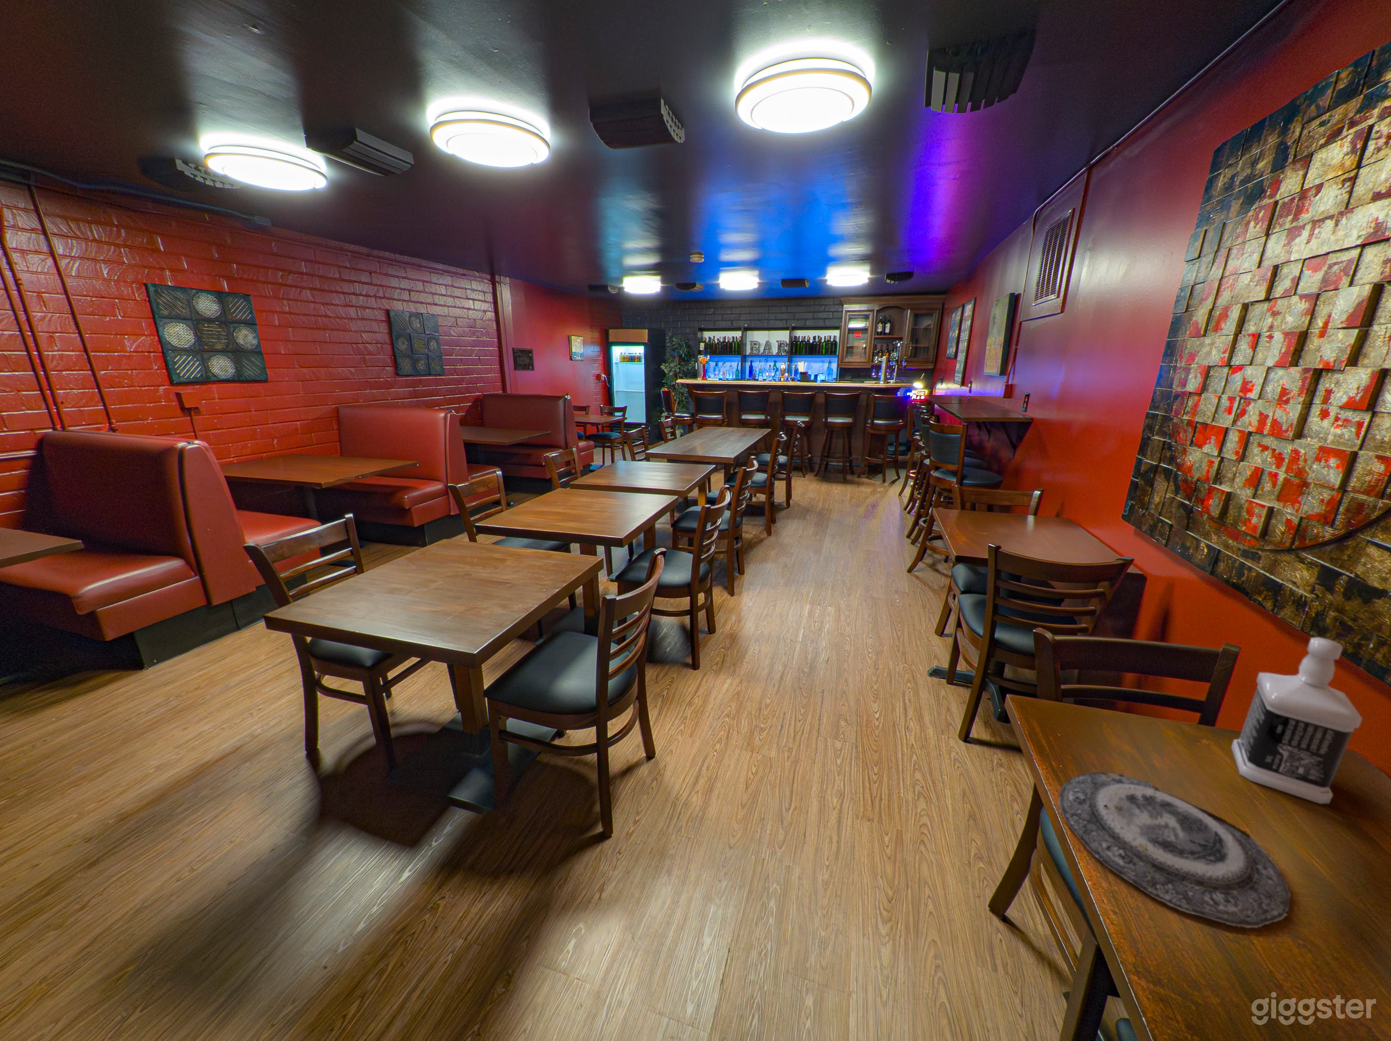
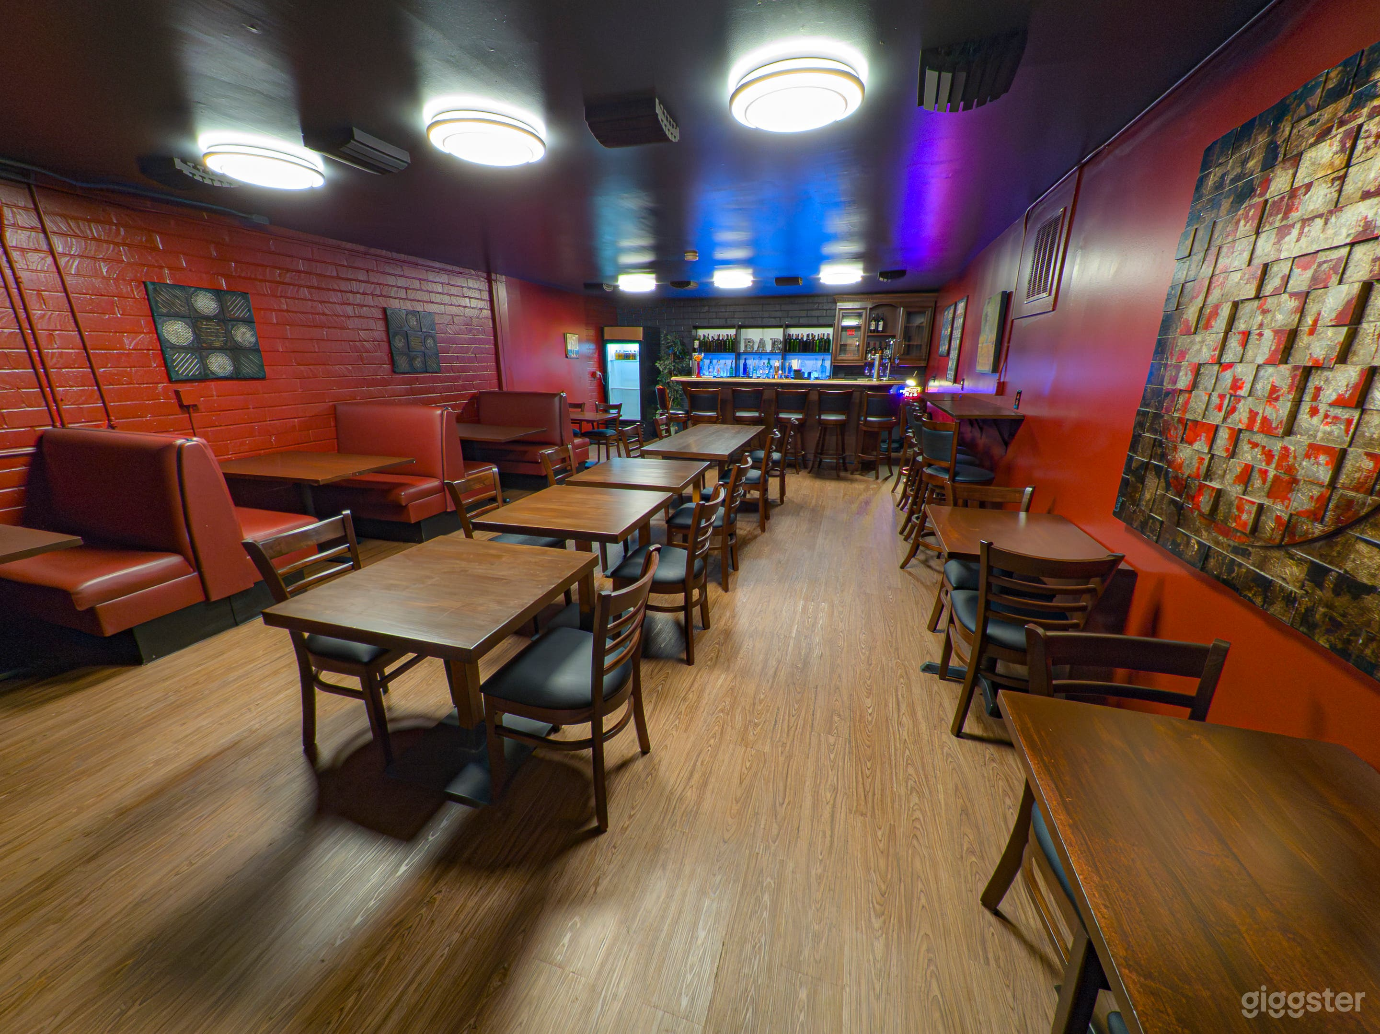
- bottle [1230,636,1363,805]
- wall art [511,347,535,371]
- plate [1057,771,1291,928]
